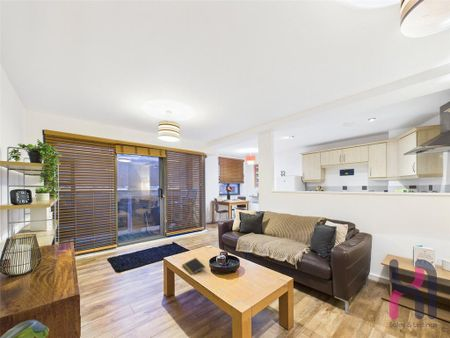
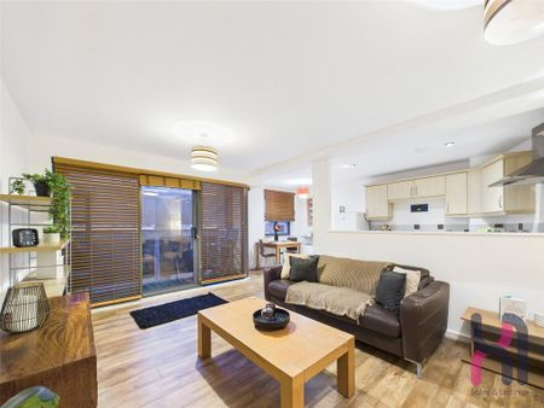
- notepad [181,257,206,276]
